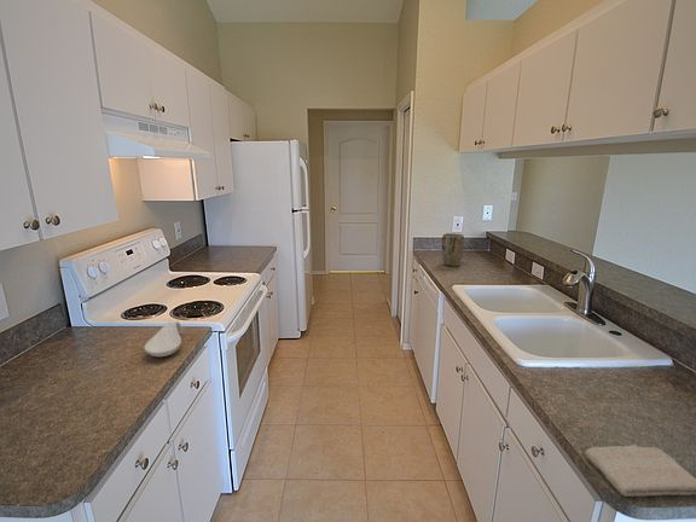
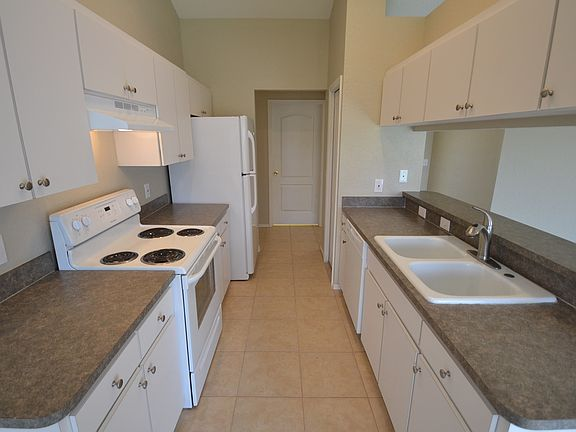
- washcloth [584,443,696,498]
- plant pot [441,232,465,267]
- spoon rest [143,320,184,358]
